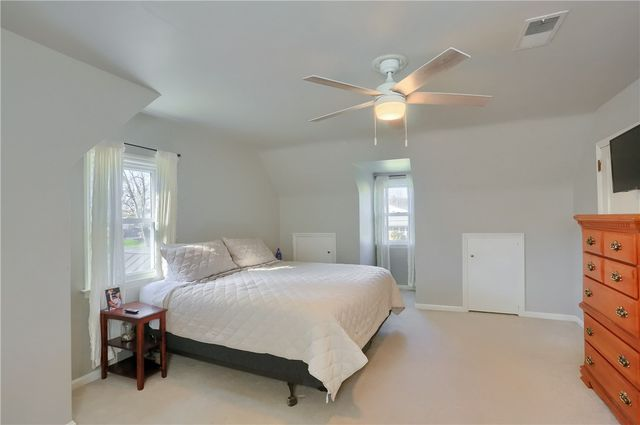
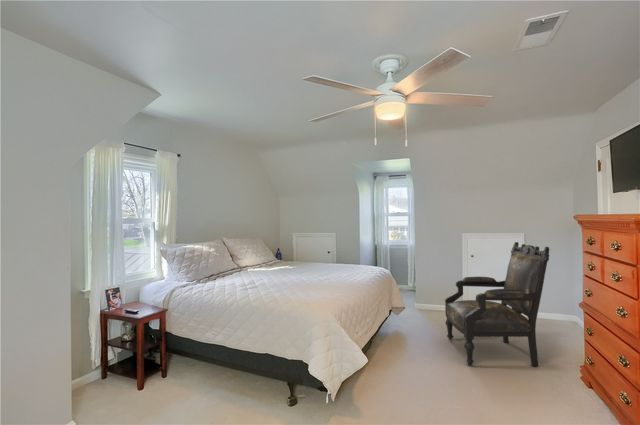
+ armchair [444,241,550,367]
